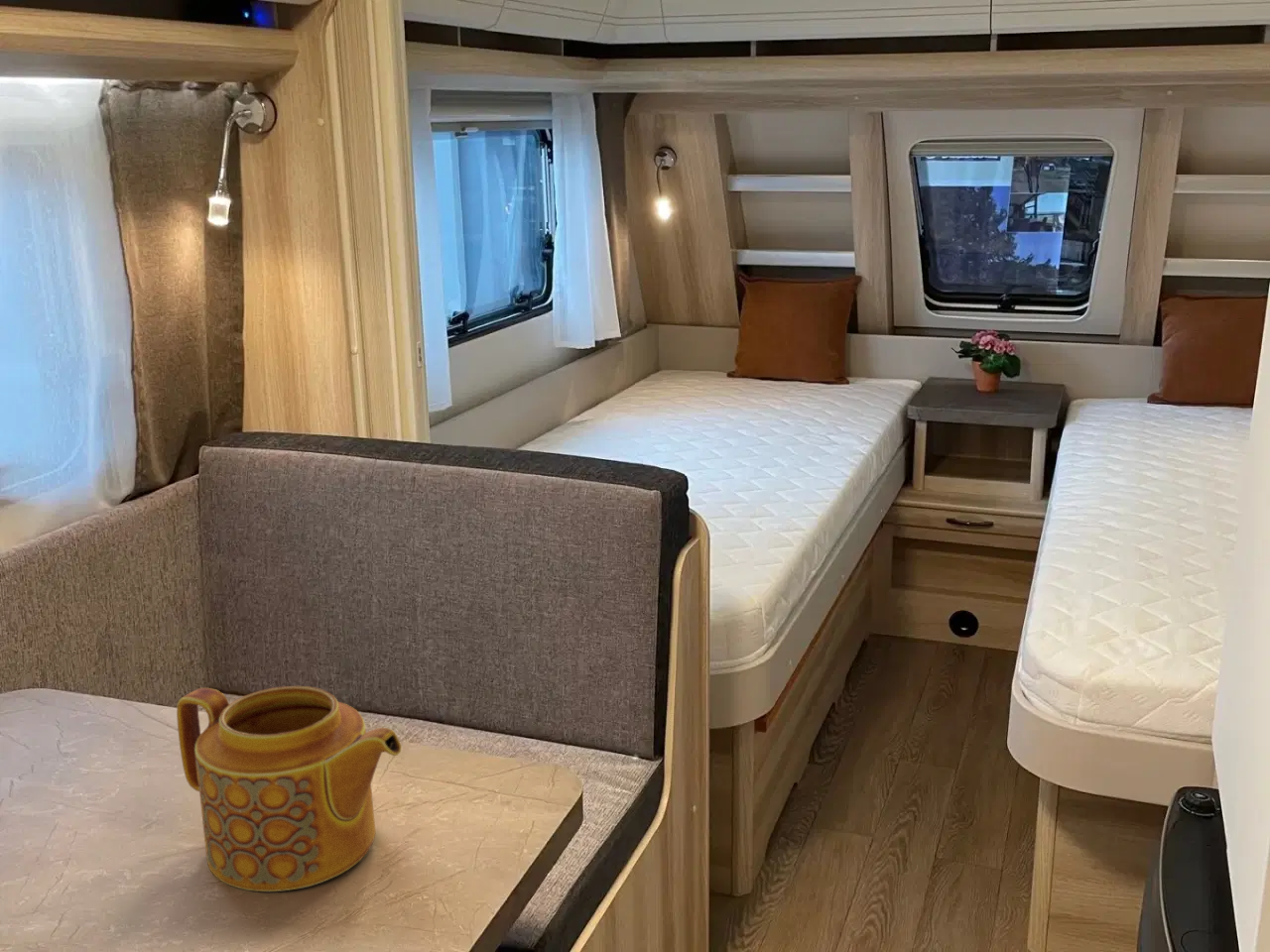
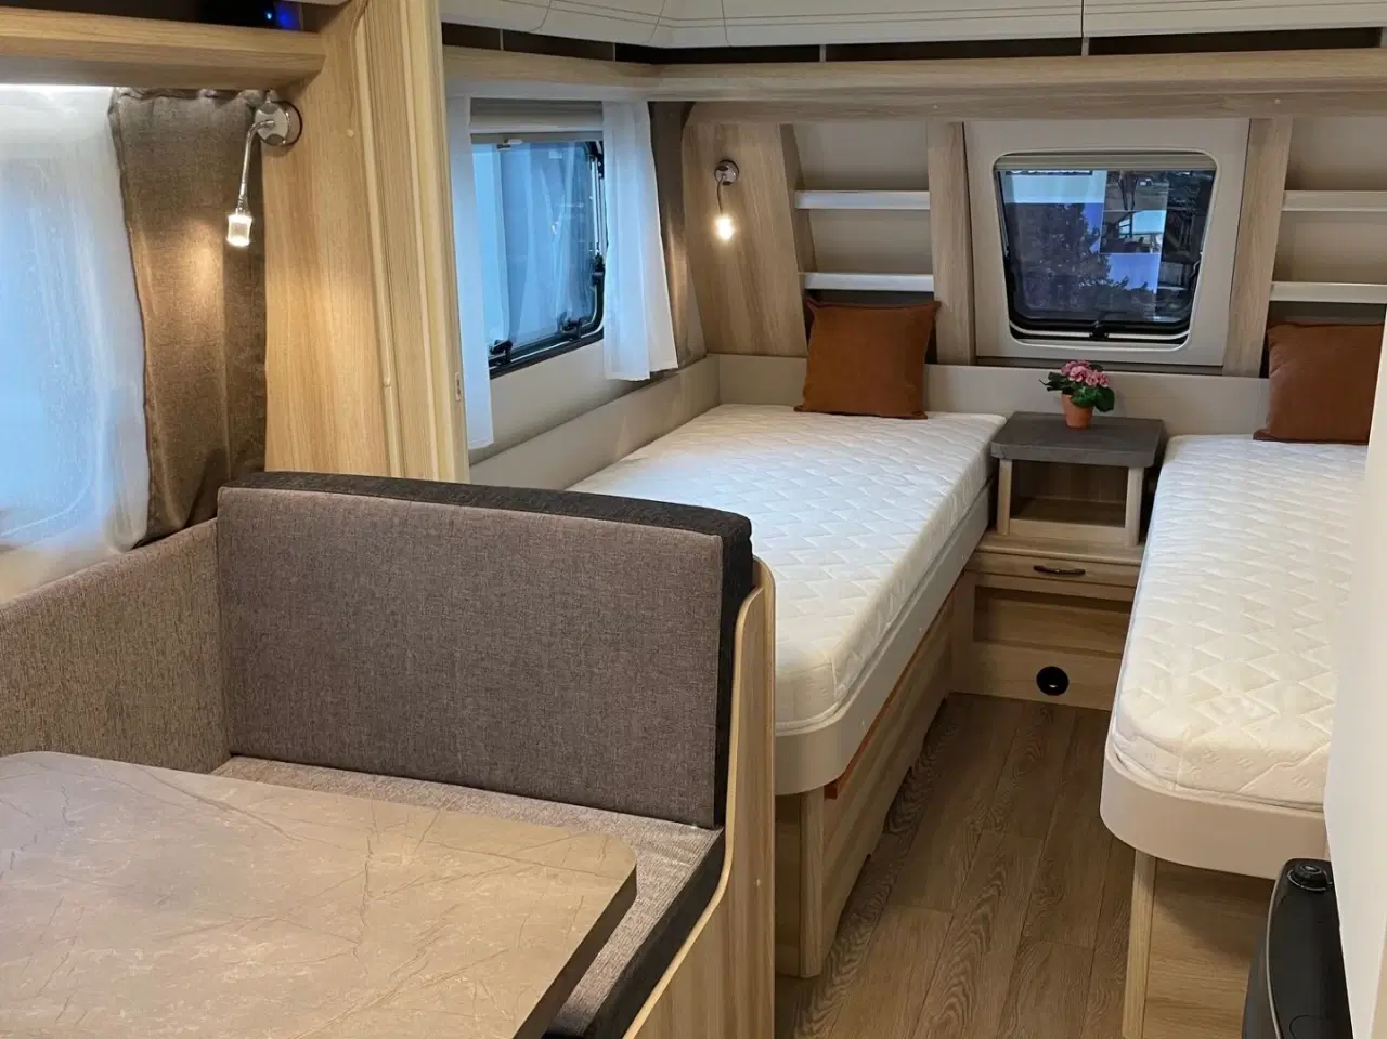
- teapot [176,685,402,892]
